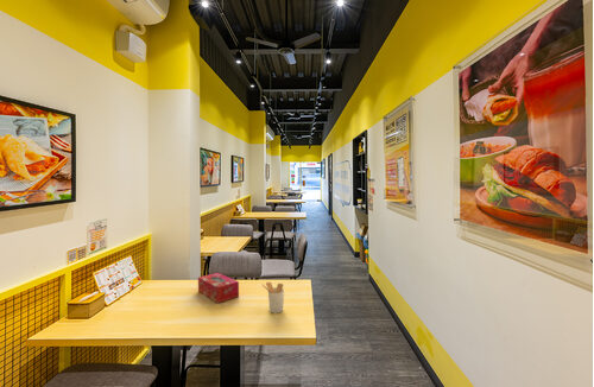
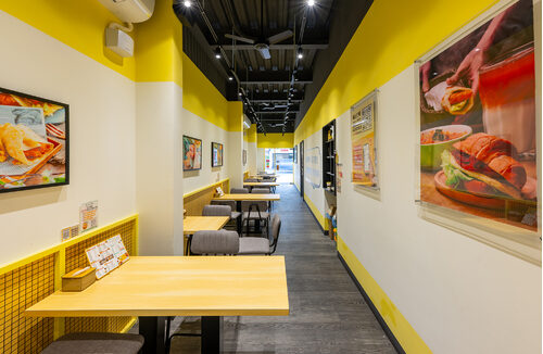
- tissue box [197,272,240,304]
- utensil holder [260,281,285,315]
